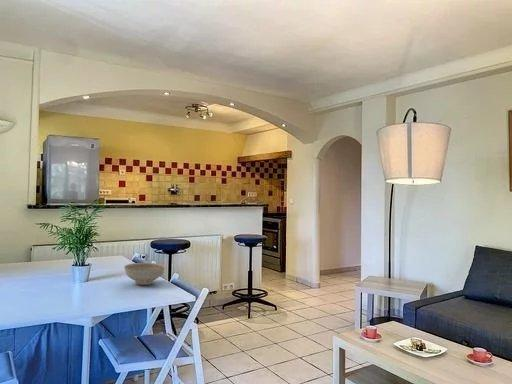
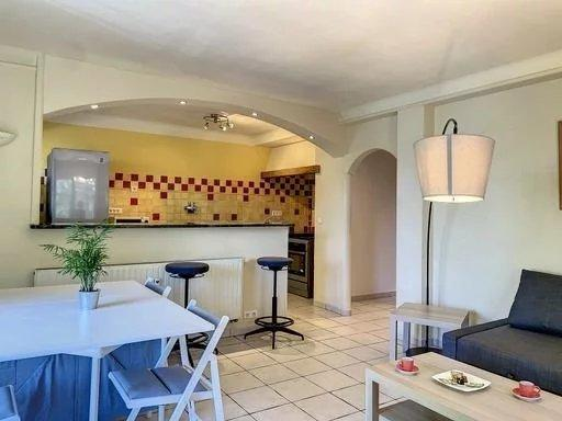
- decorative bowl [123,262,166,286]
